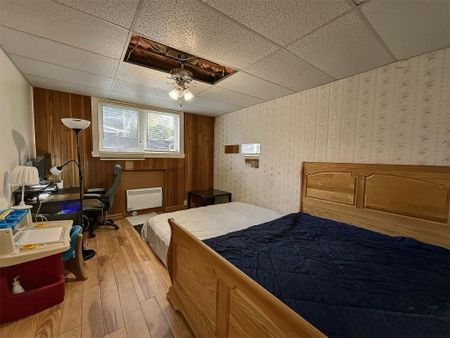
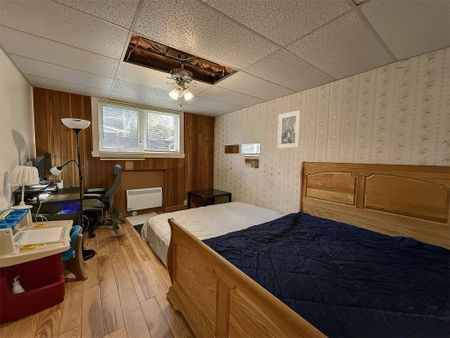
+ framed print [277,109,302,149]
+ potted plant [102,205,128,237]
